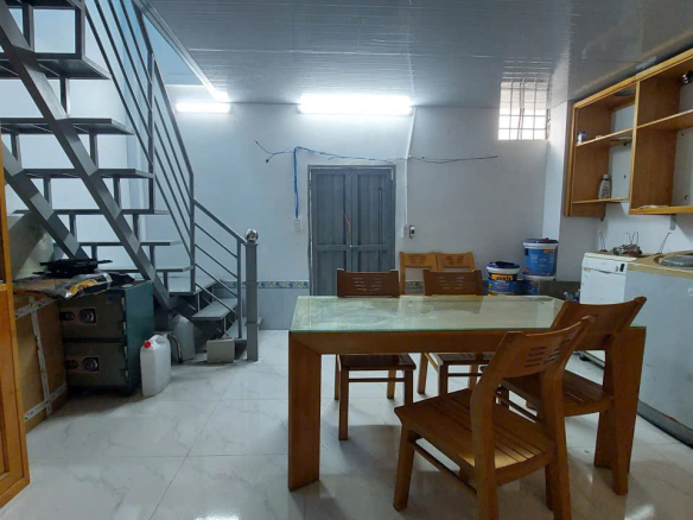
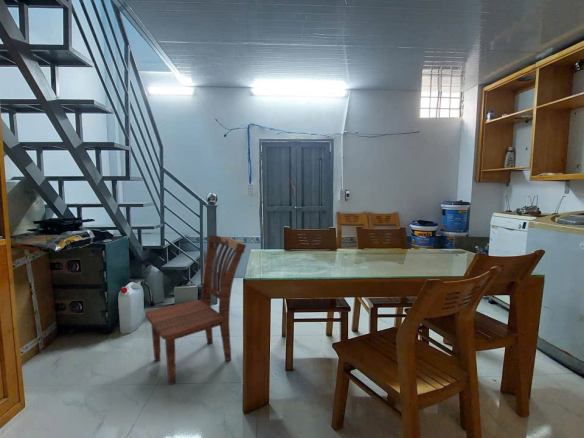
+ dining chair [144,234,247,386]
